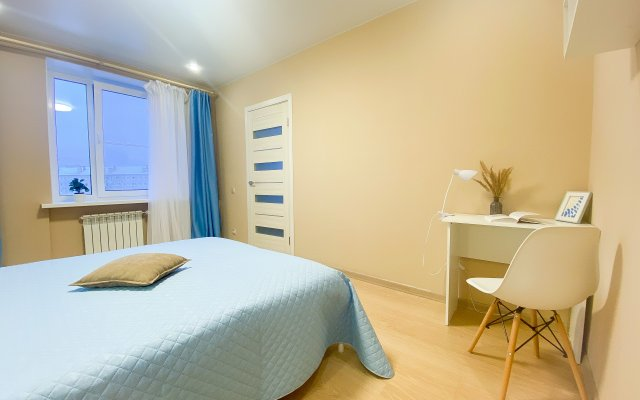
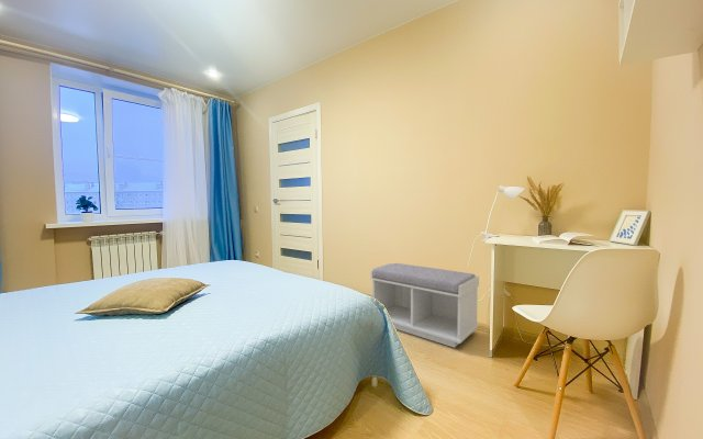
+ bench [370,262,480,349]
